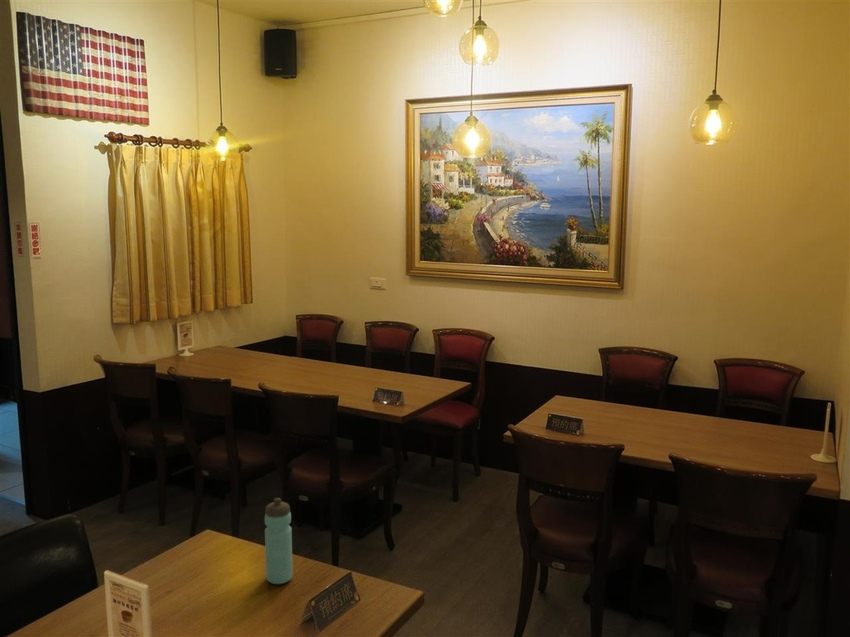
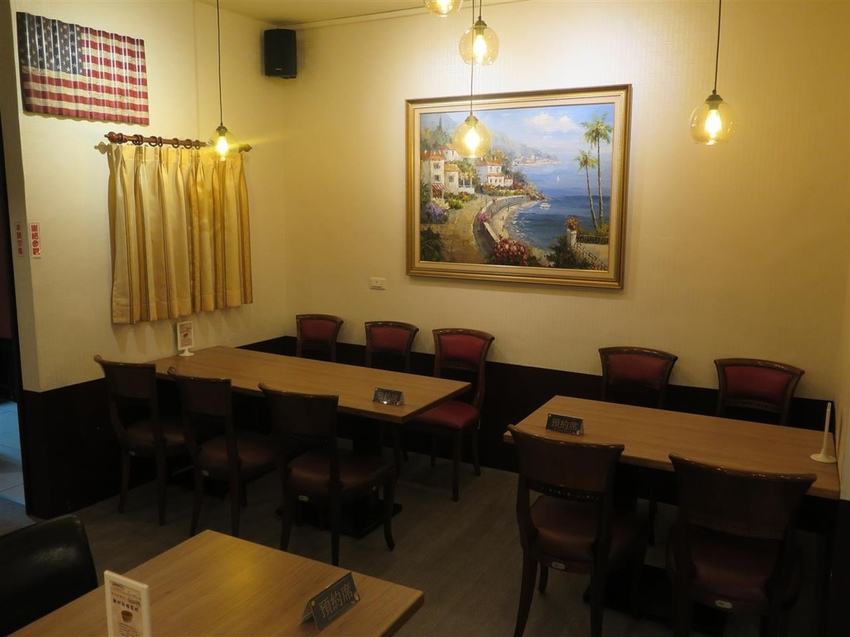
- water bottle [264,497,293,585]
